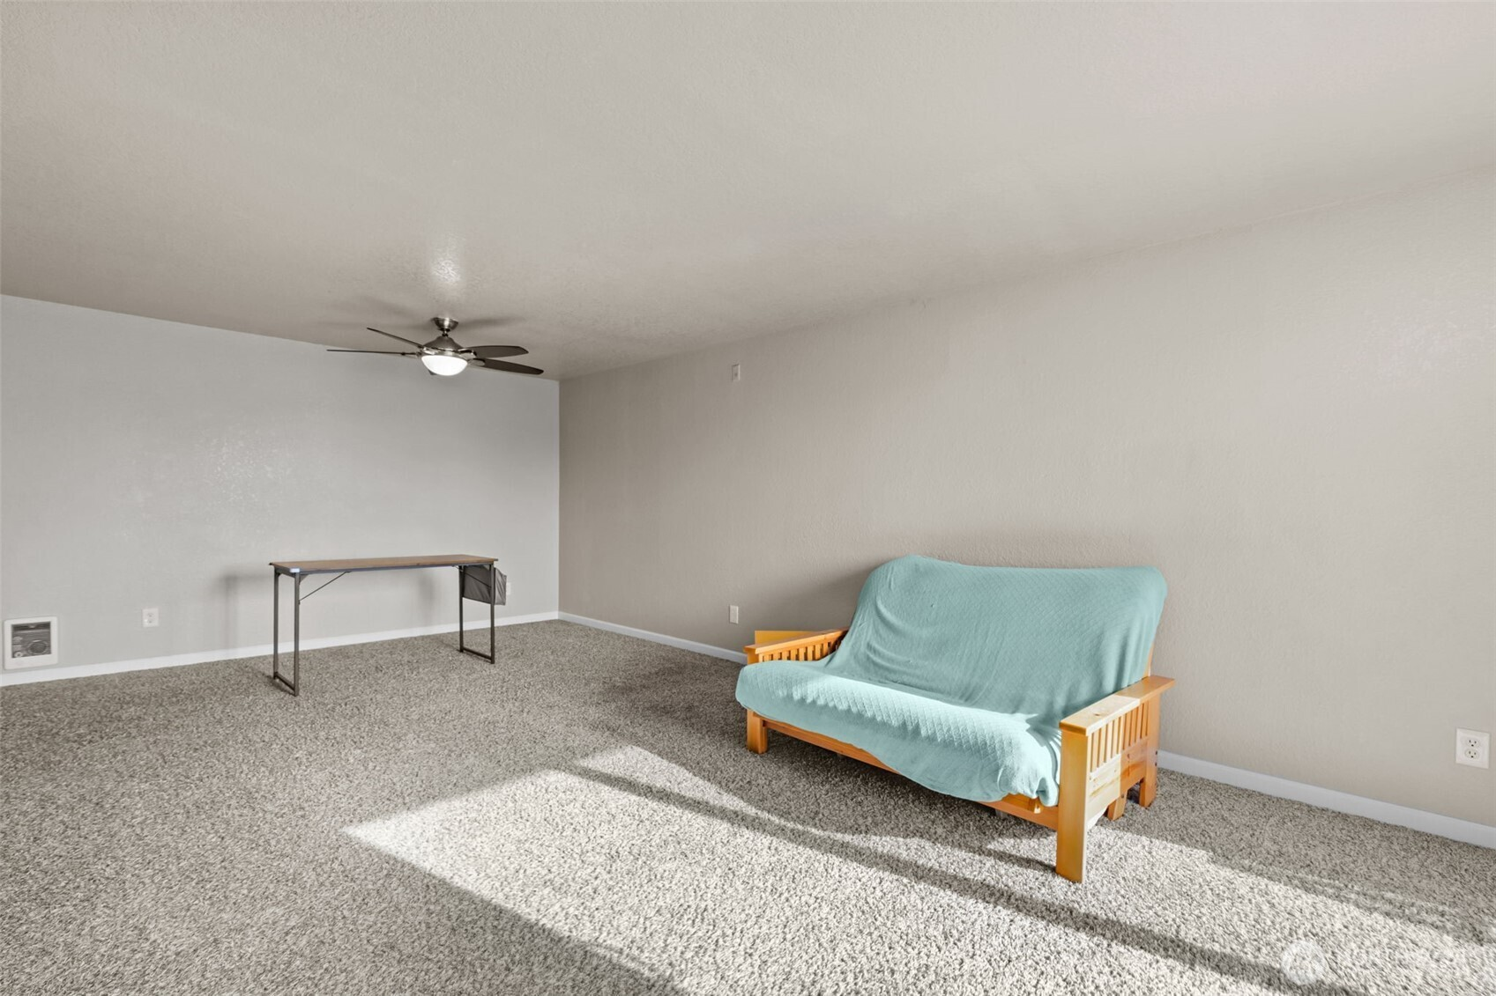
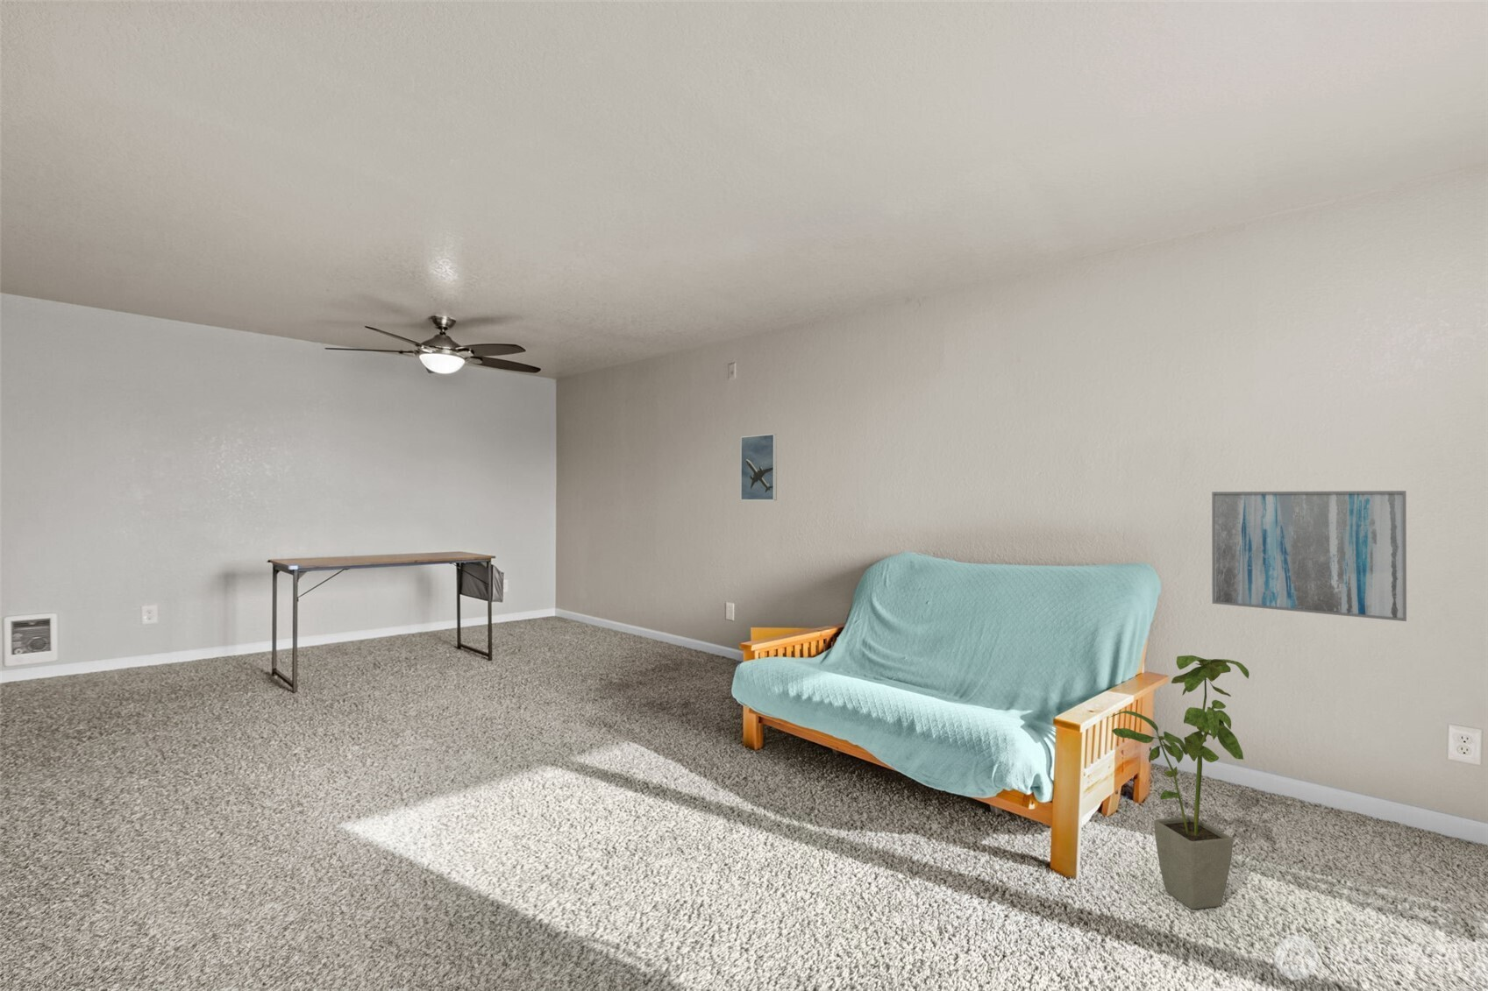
+ house plant [1109,655,1250,910]
+ wall art [1211,490,1407,622]
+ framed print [740,432,778,501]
